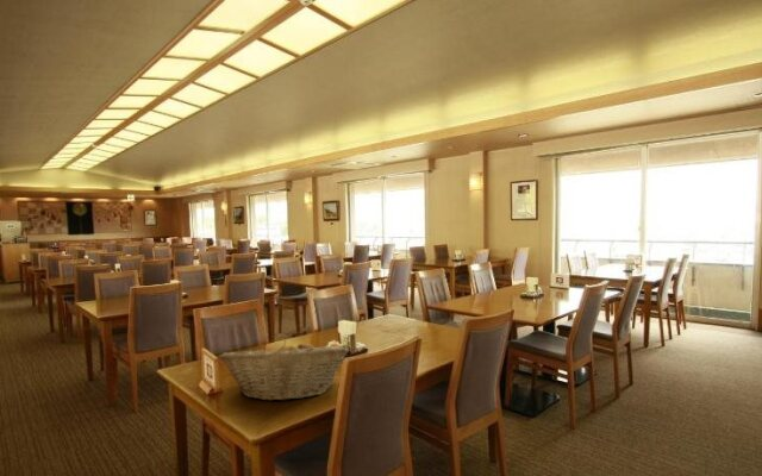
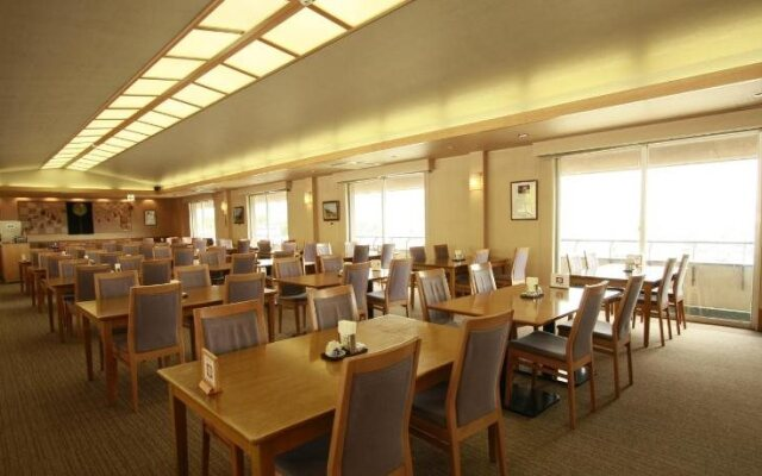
- fruit basket [218,338,350,402]
